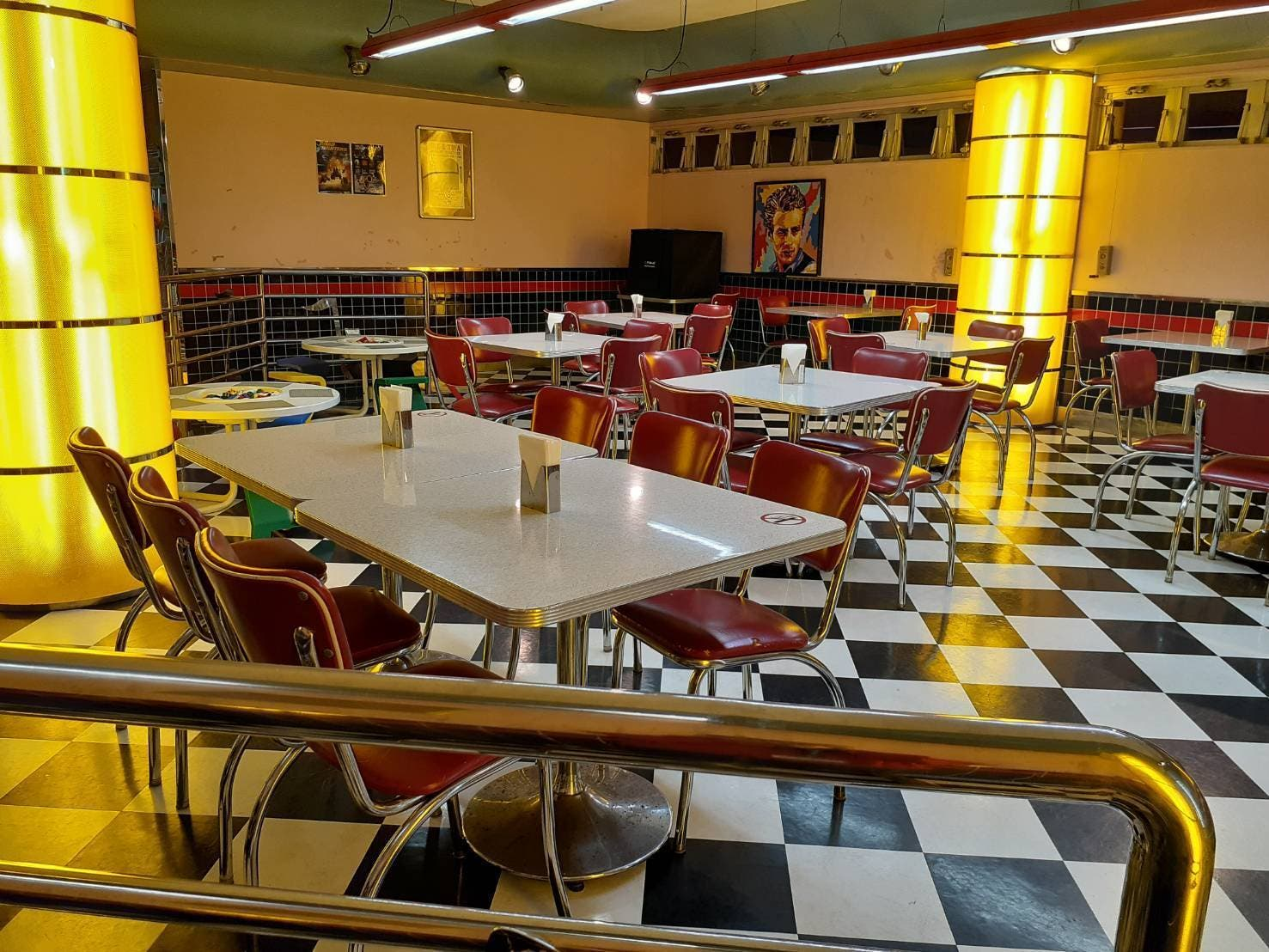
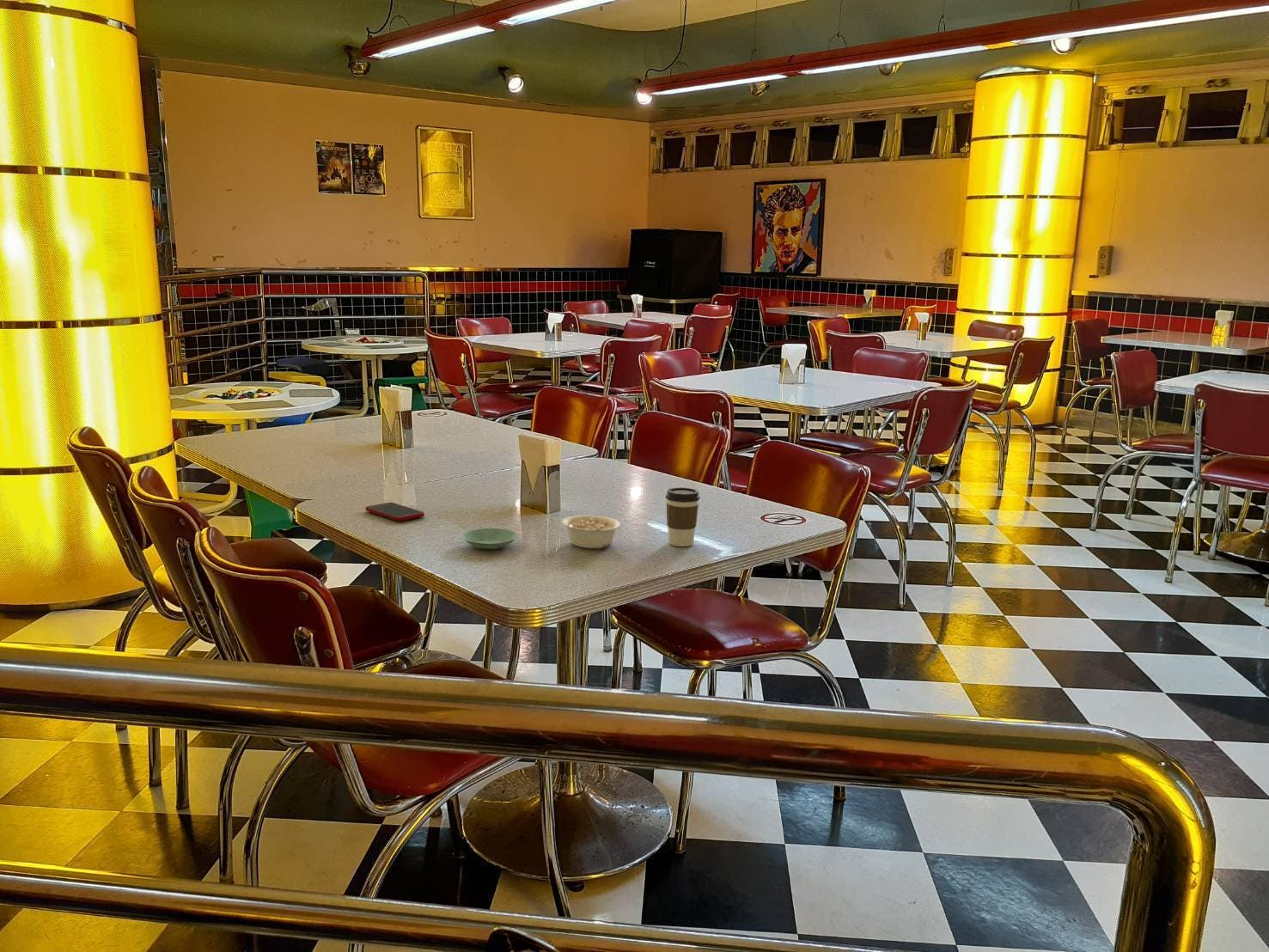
+ coffee cup [665,486,700,547]
+ legume [560,515,621,549]
+ saucer [462,528,518,550]
+ cell phone [365,502,425,522]
